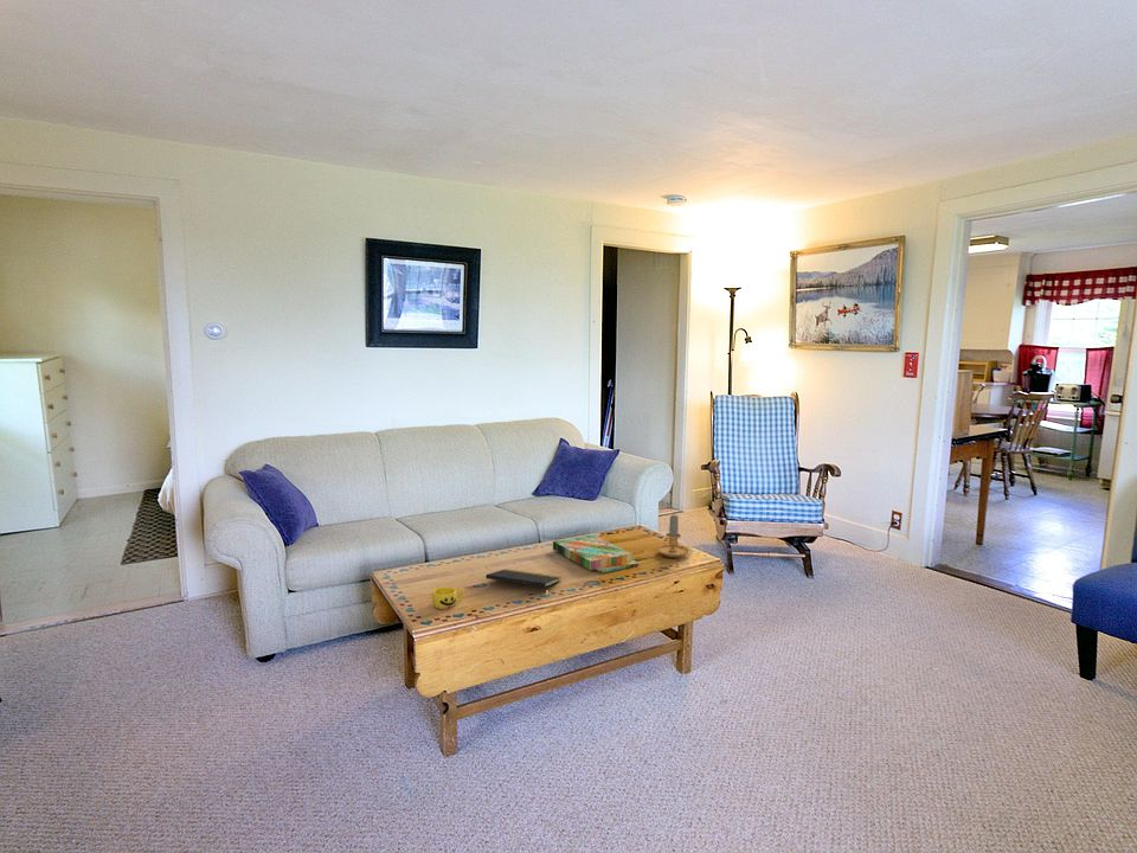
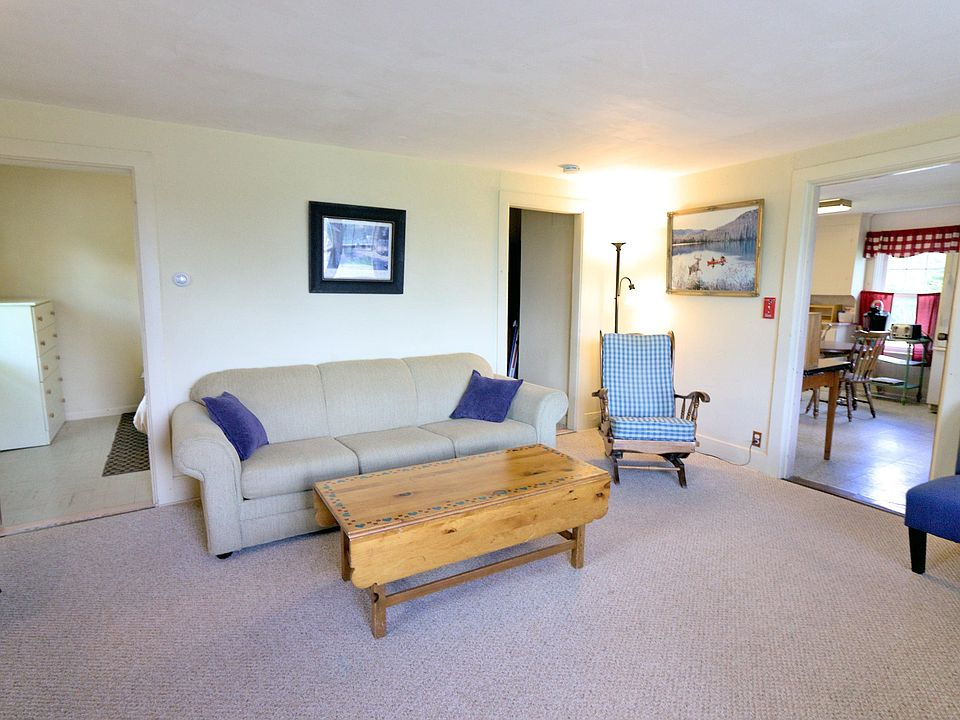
- cup [431,585,465,610]
- board game [552,534,640,573]
- notepad [484,567,563,589]
- candle [655,512,693,558]
